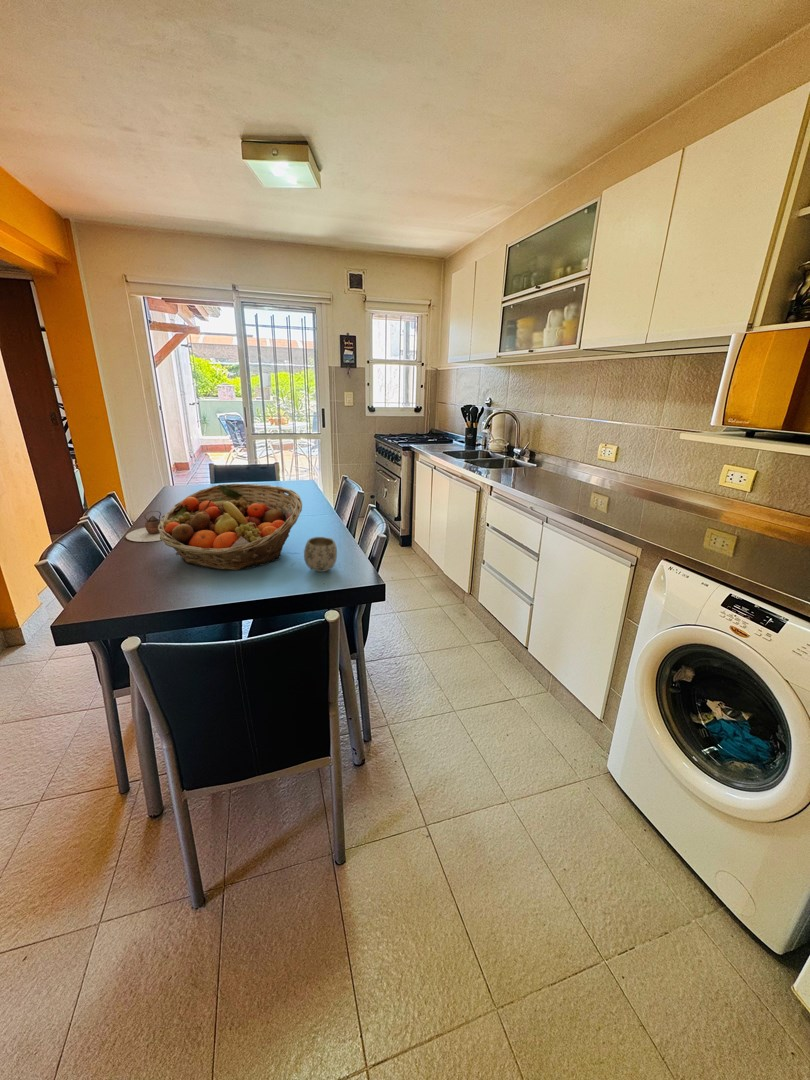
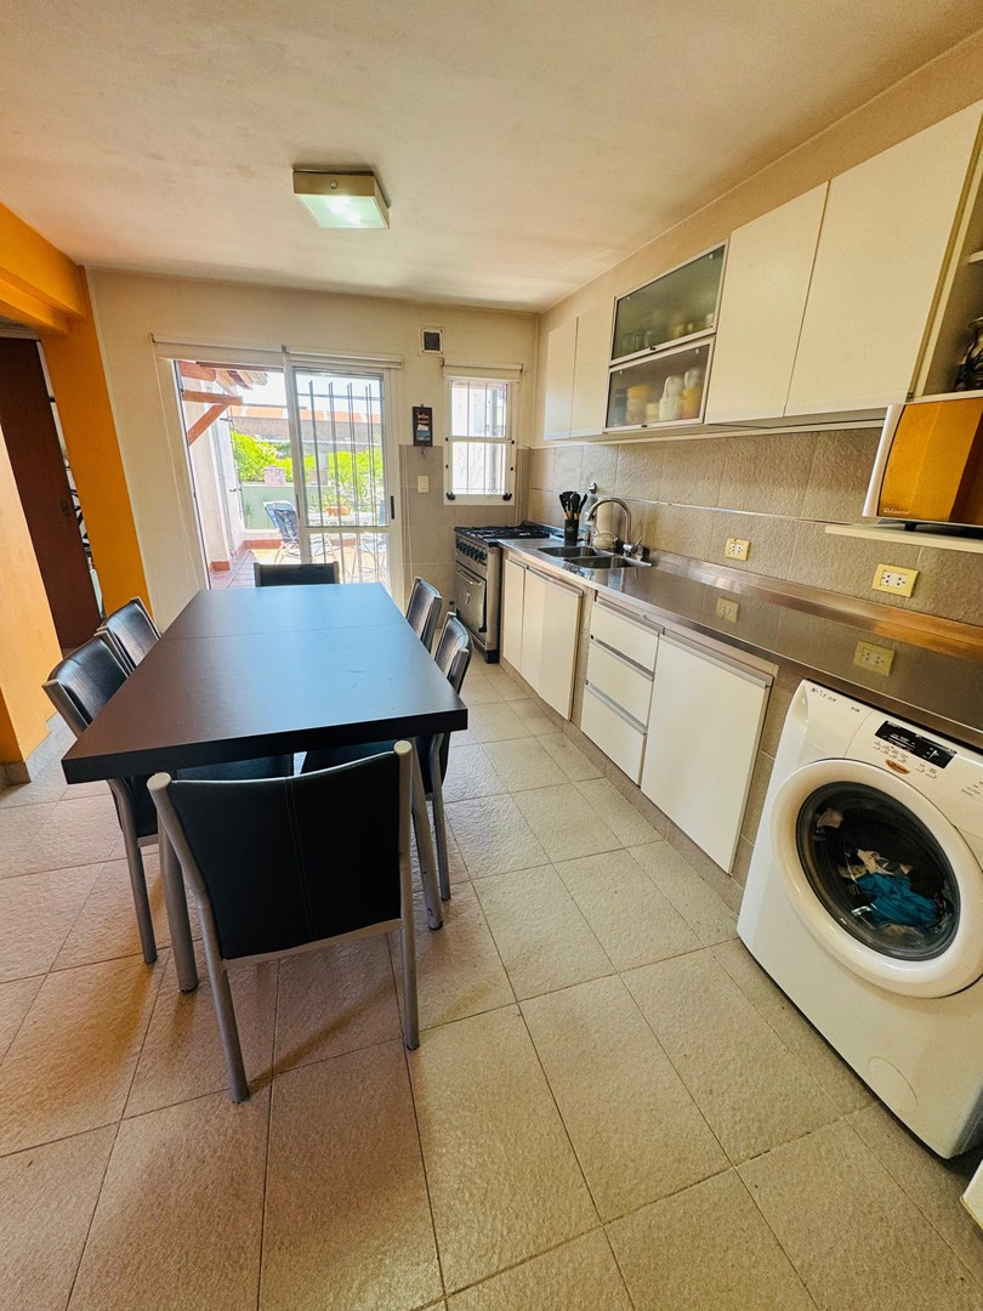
- mug [303,536,338,573]
- fruit basket [157,483,303,571]
- teapot [125,510,165,543]
